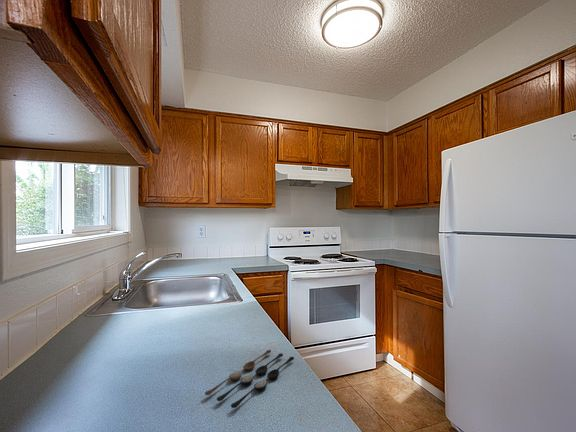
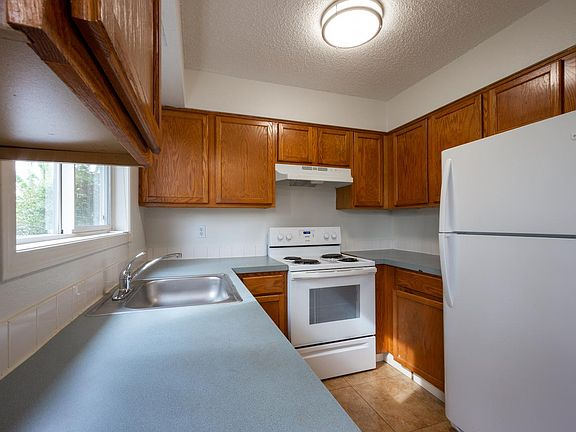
- spoon [204,349,295,409]
